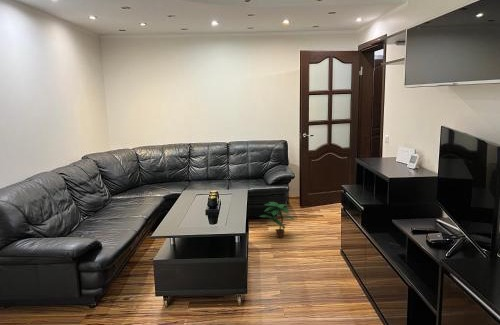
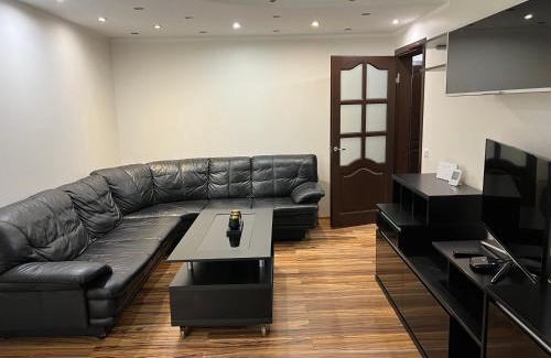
- potted plant [258,201,296,239]
